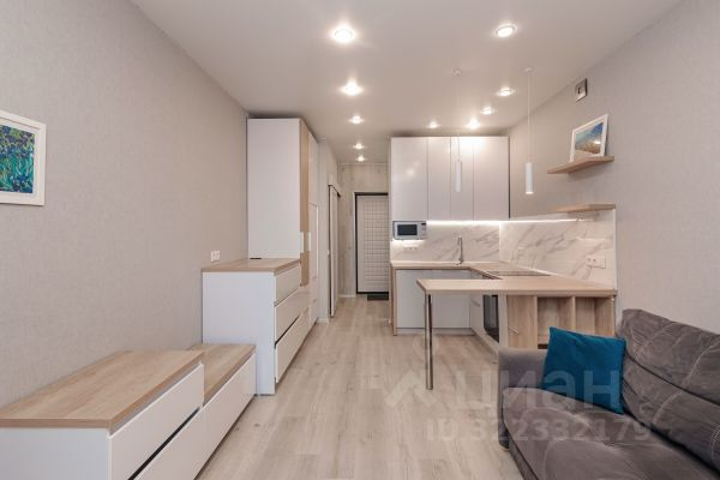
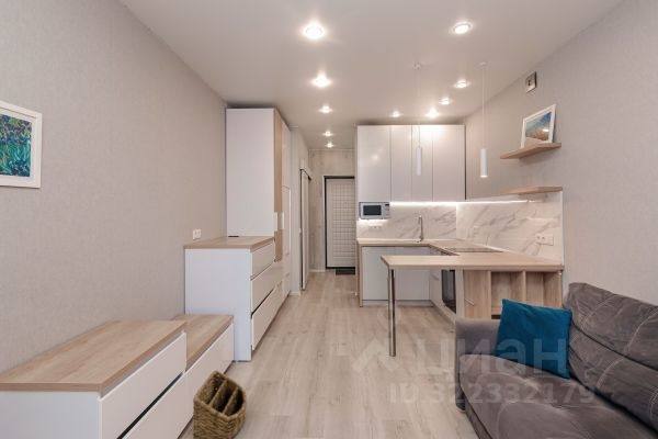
+ basket [192,369,248,439]
